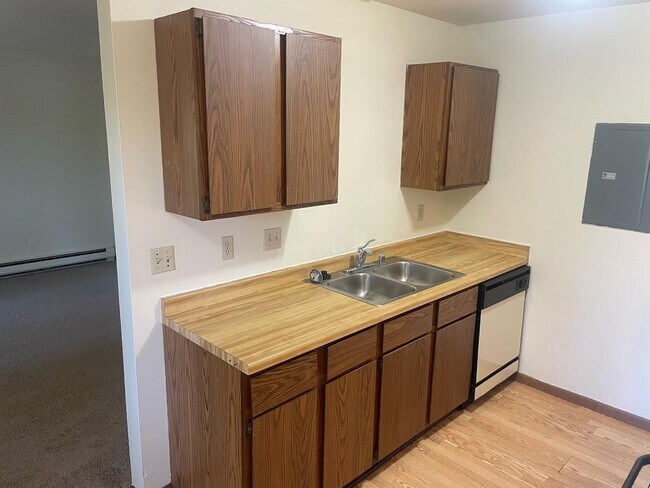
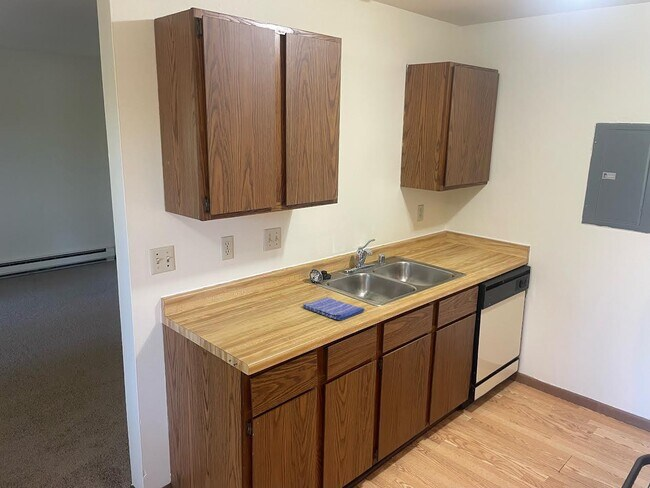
+ dish towel [302,296,365,322]
